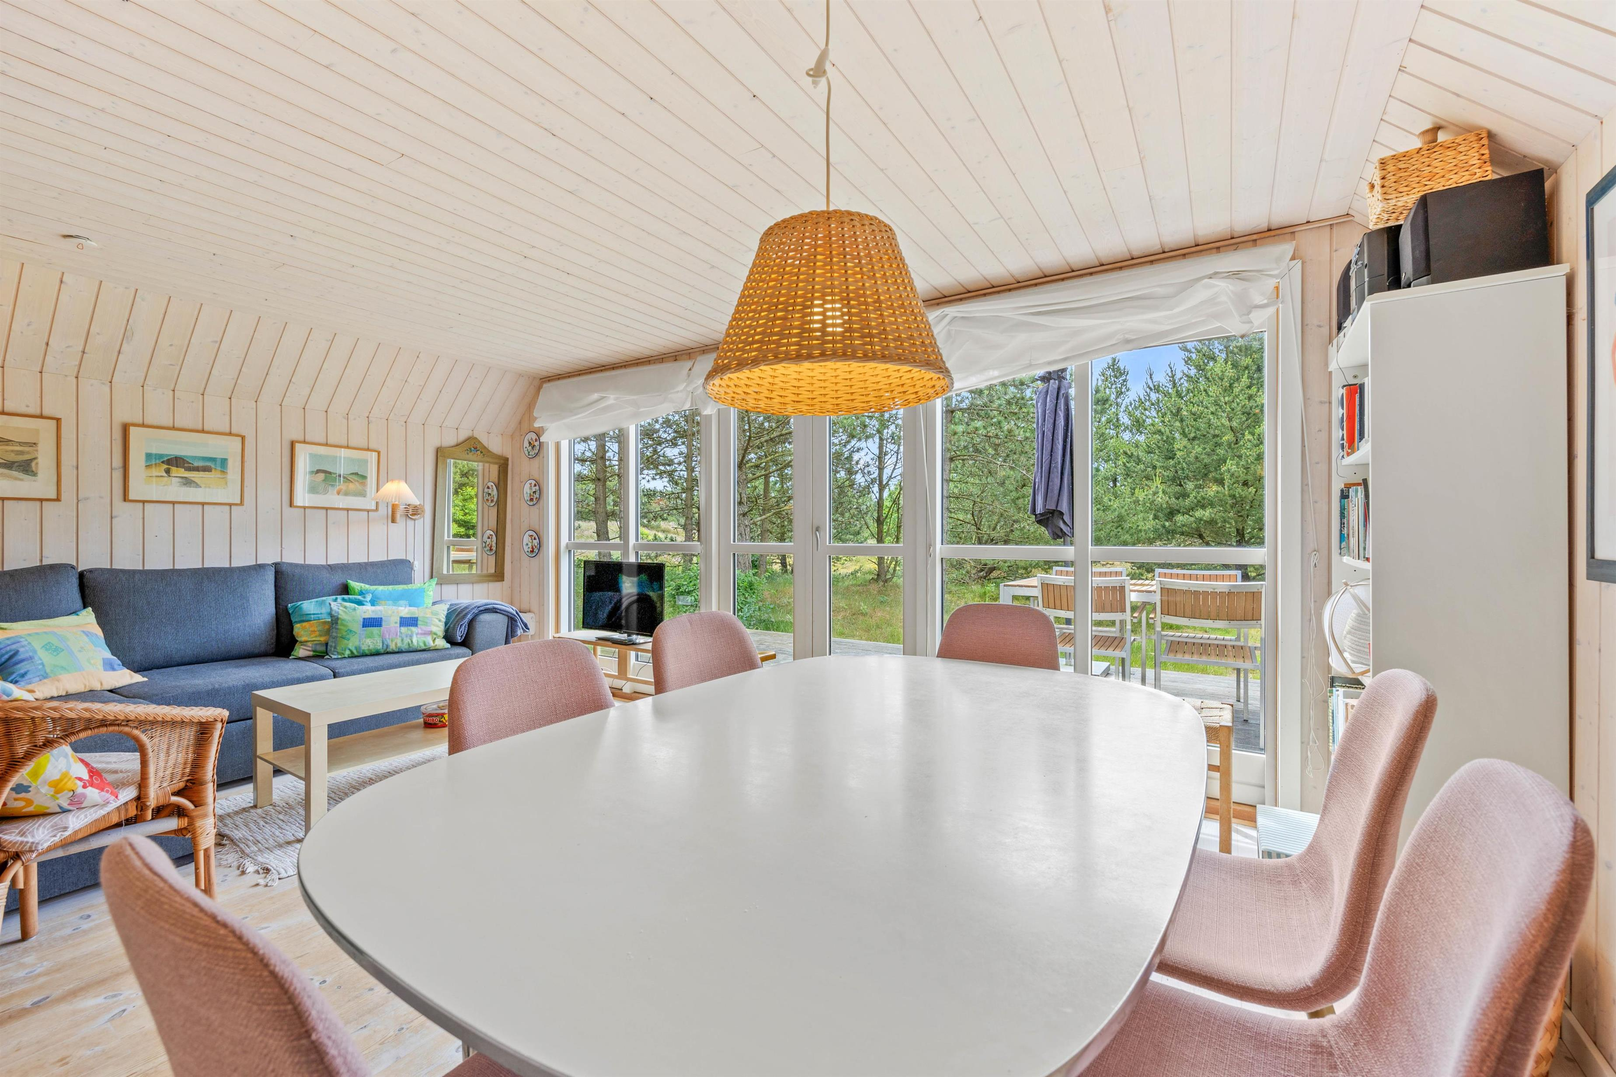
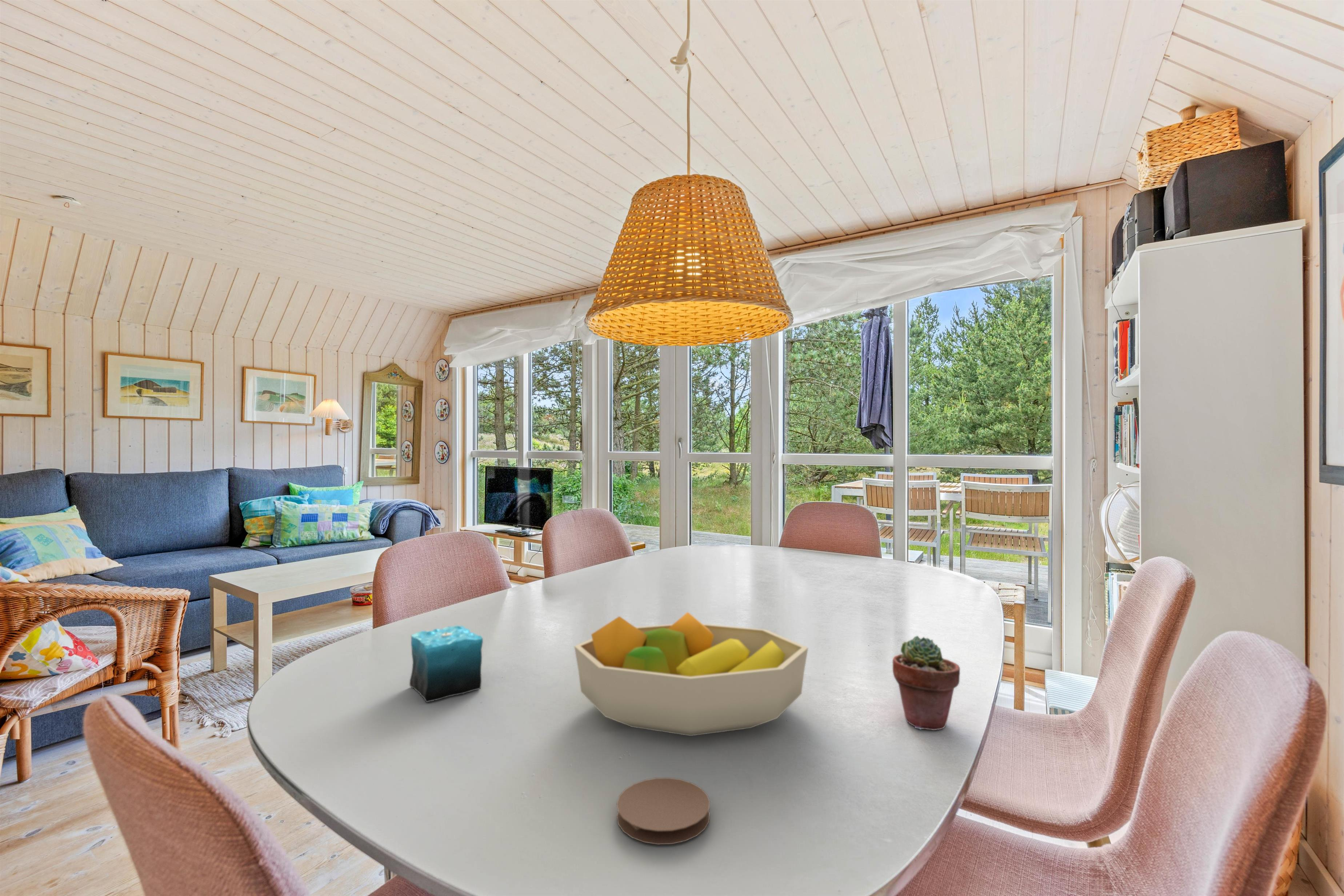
+ fruit bowl [574,612,809,736]
+ coaster [616,777,710,845]
+ potted succulent [892,635,960,731]
+ candle [409,610,483,703]
